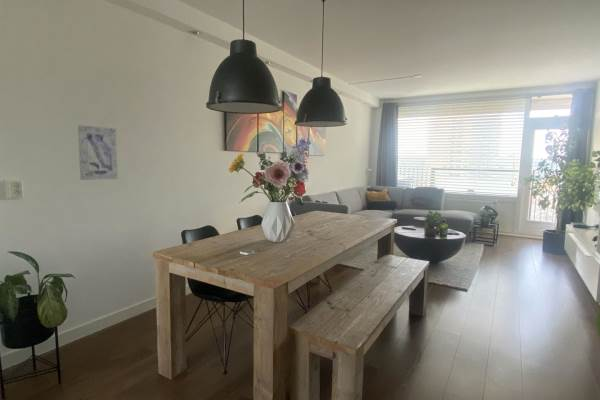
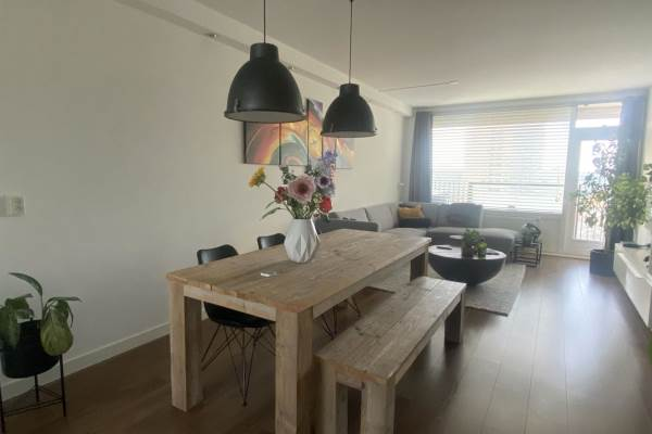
- wall art [77,124,119,181]
